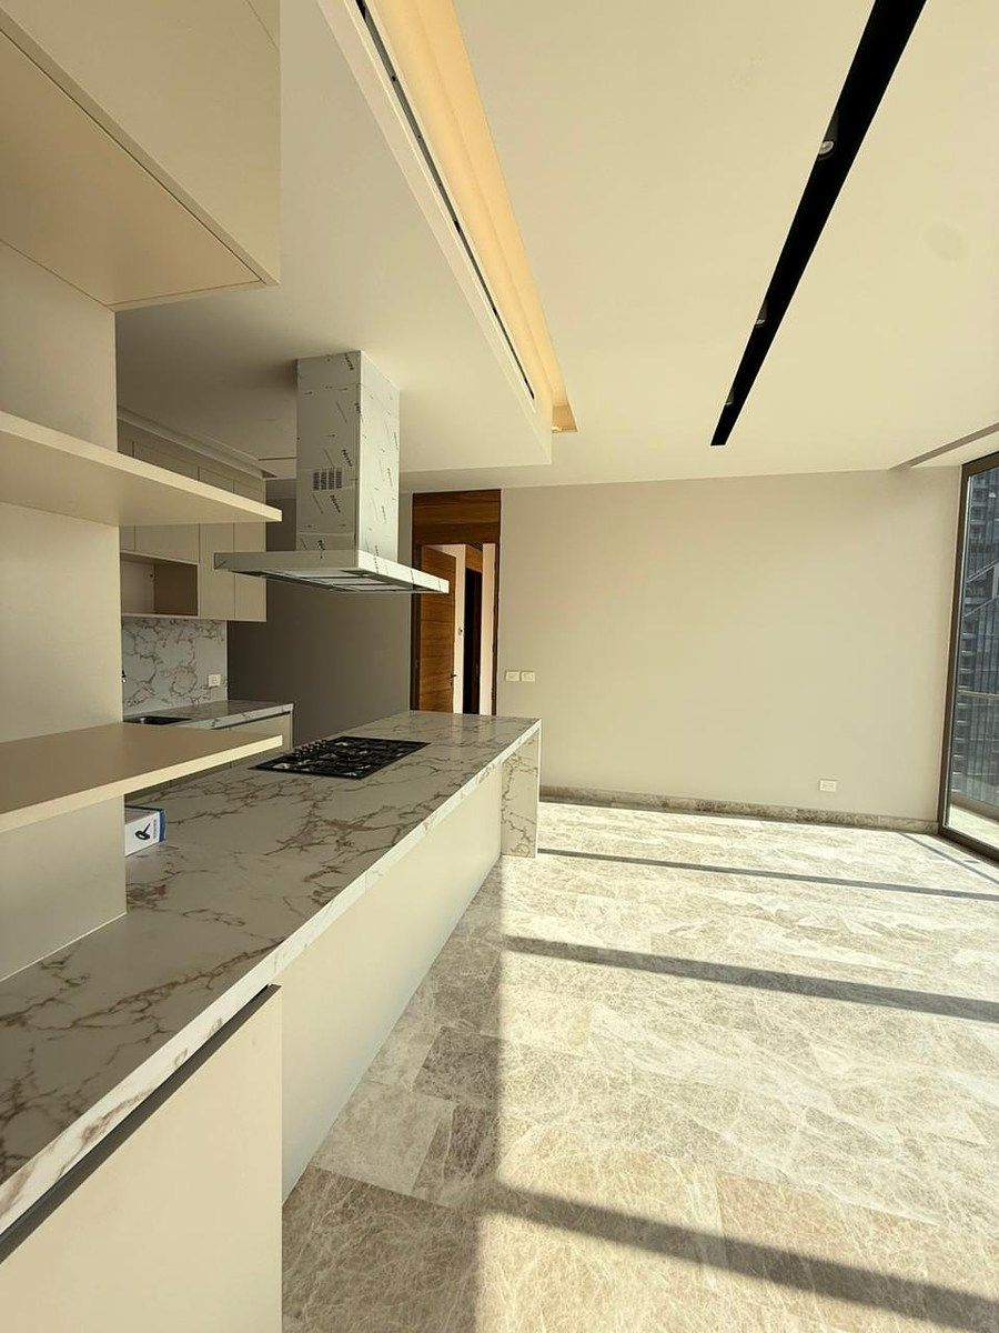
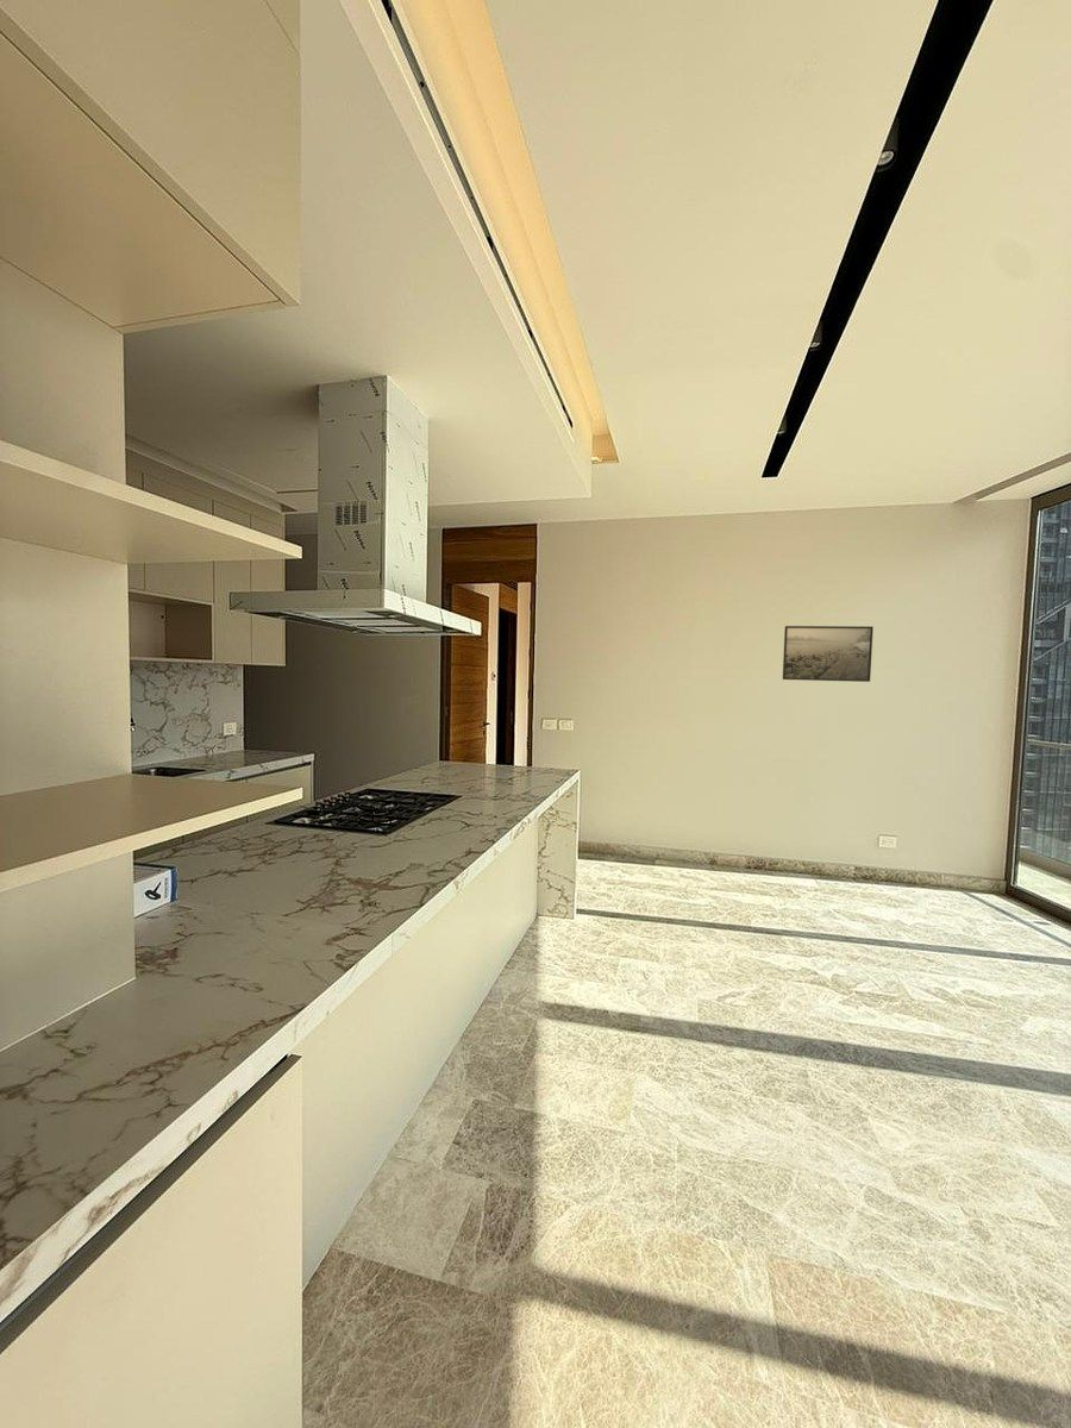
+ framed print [782,625,875,683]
